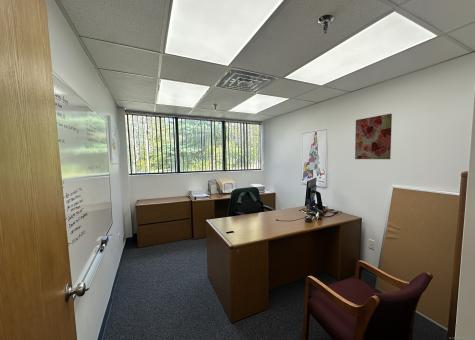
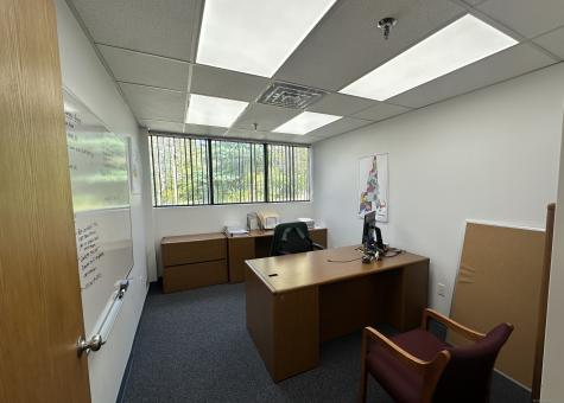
- wall art [354,113,393,160]
